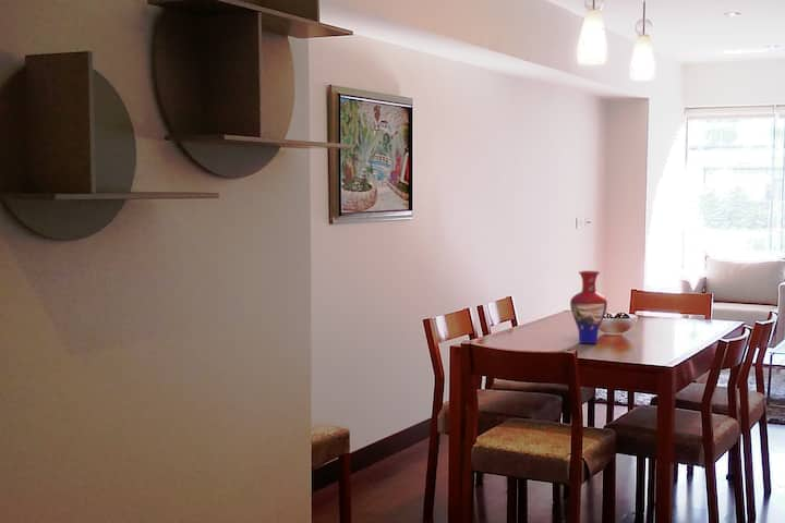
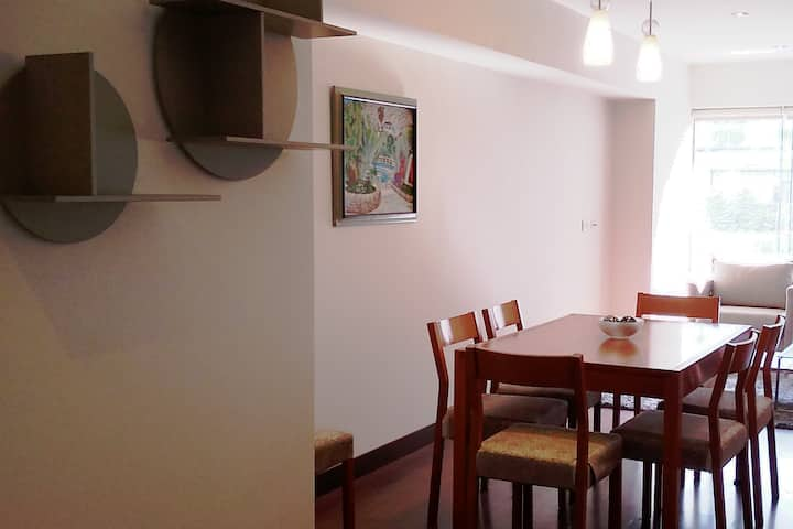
- vase [569,270,608,345]
